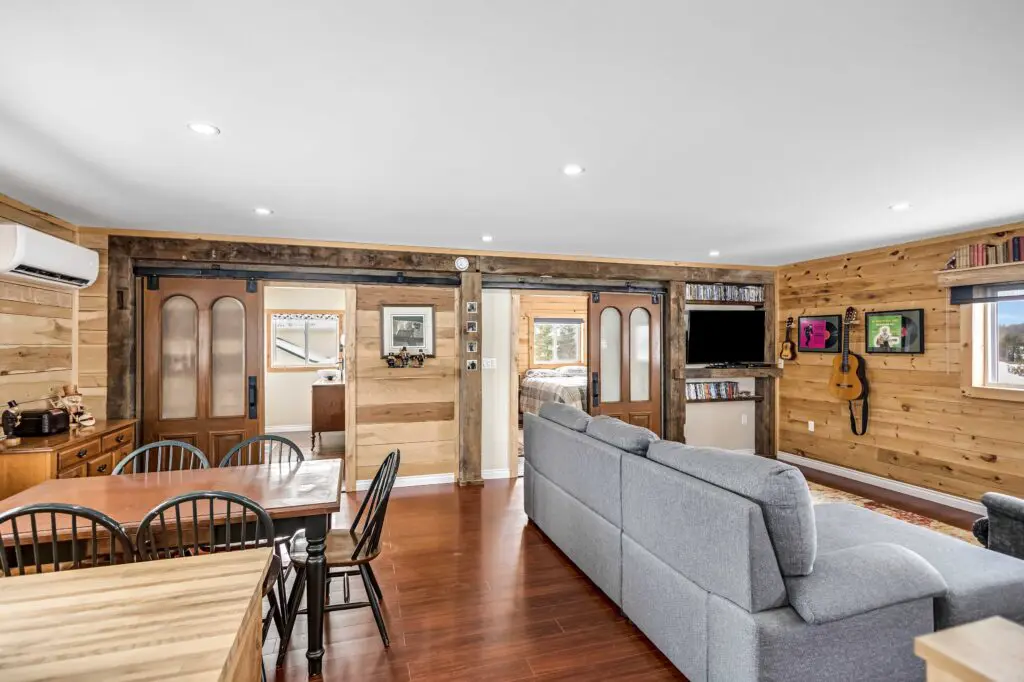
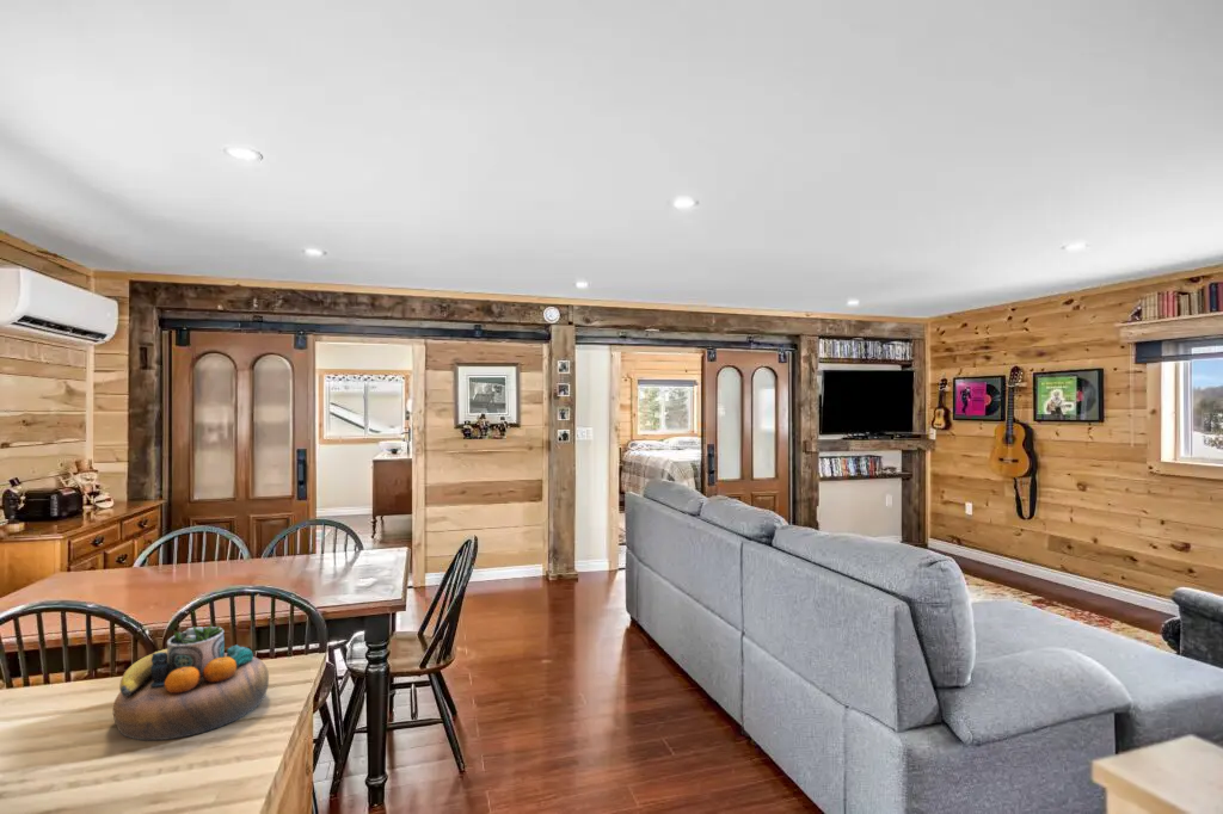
+ decorative bowl [112,622,270,742]
